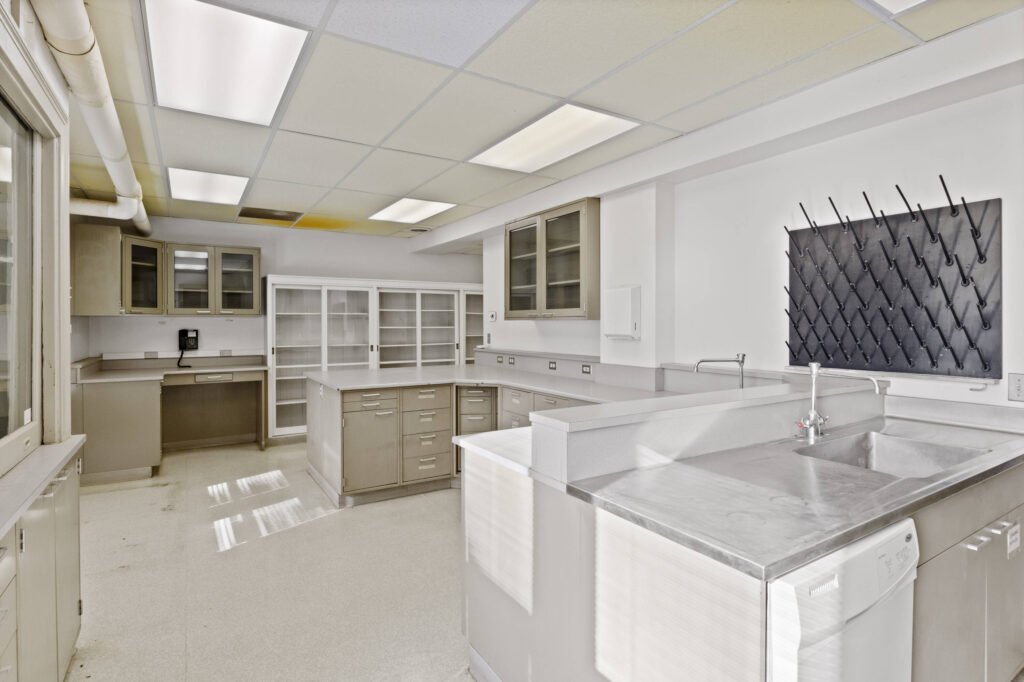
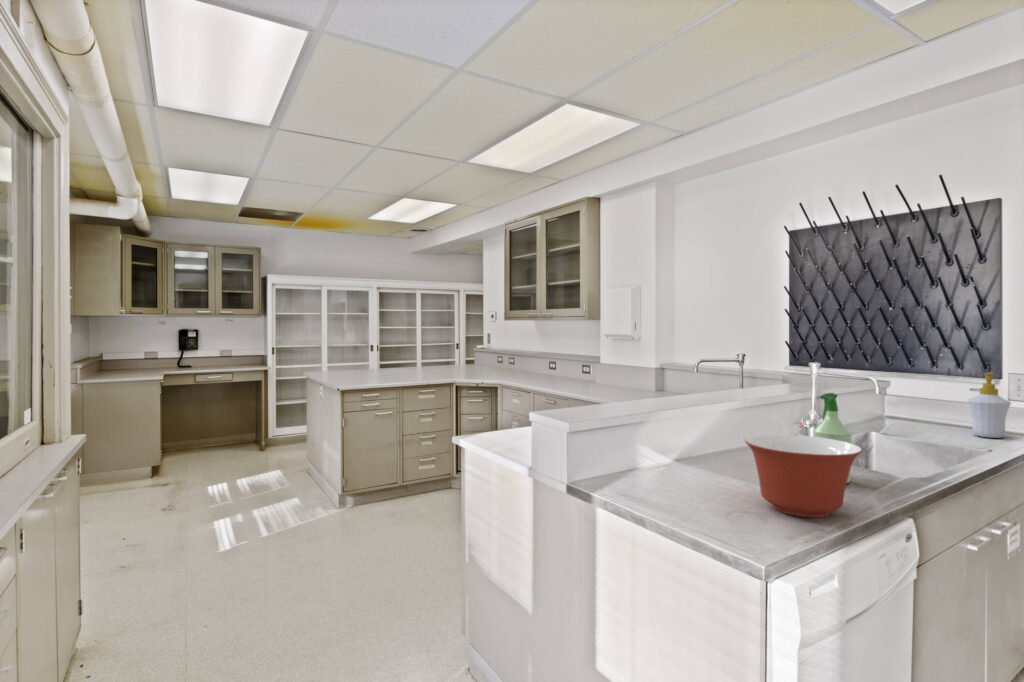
+ spray bottle [812,392,853,484]
+ mixing bowl [744,433,863,518]
+ soap bottle [966,372,1012,439]
